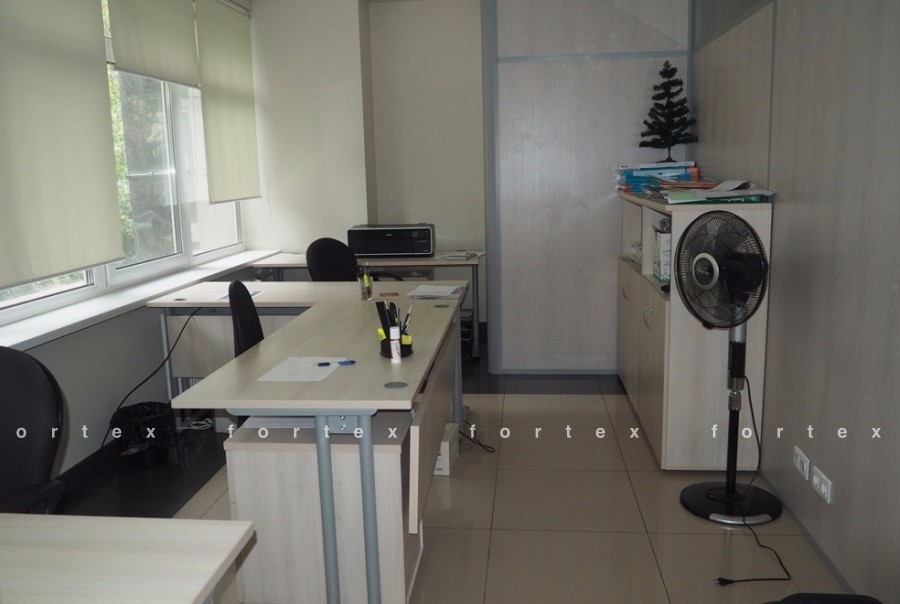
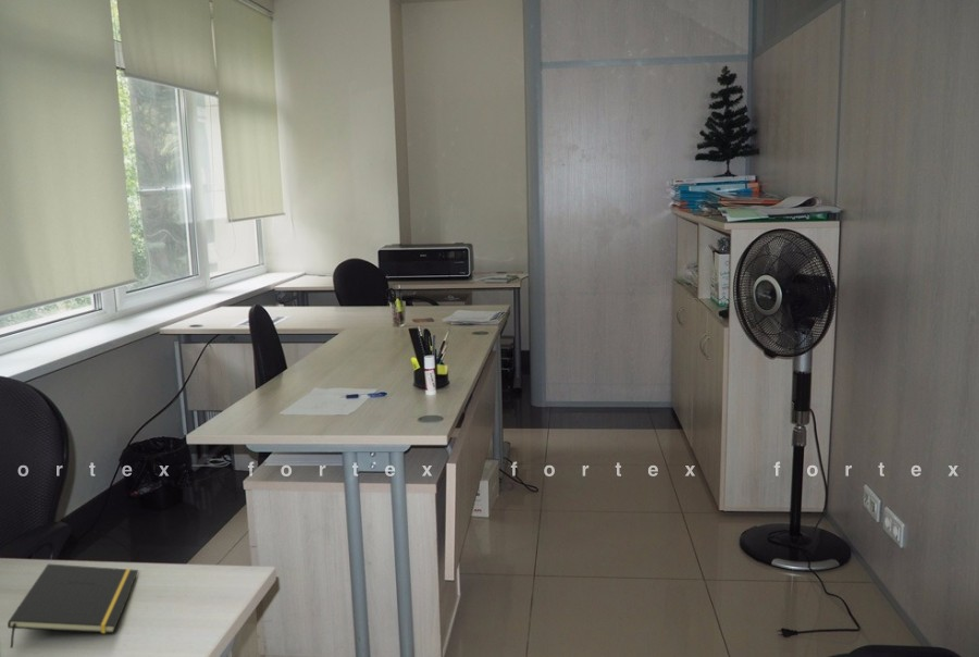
+ notepad [7,563,139,649]
